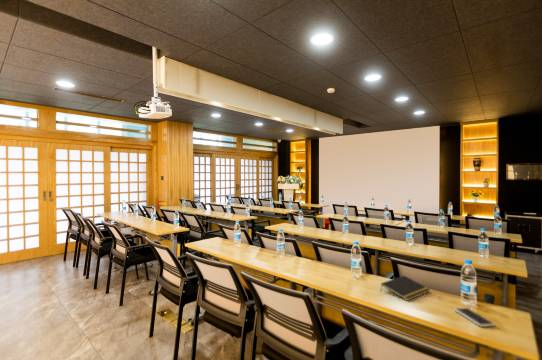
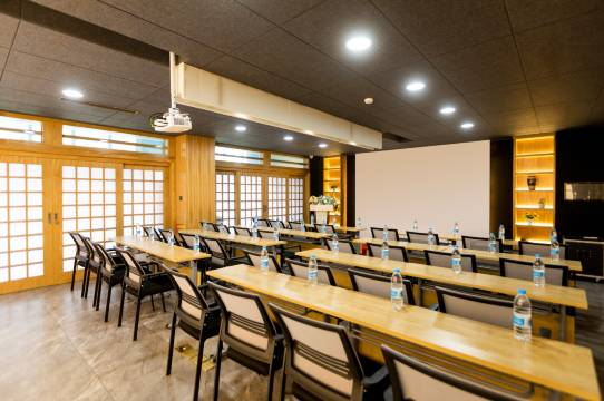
- notepad [380,275,431,302]
- smartphone [453,307,496,328]
